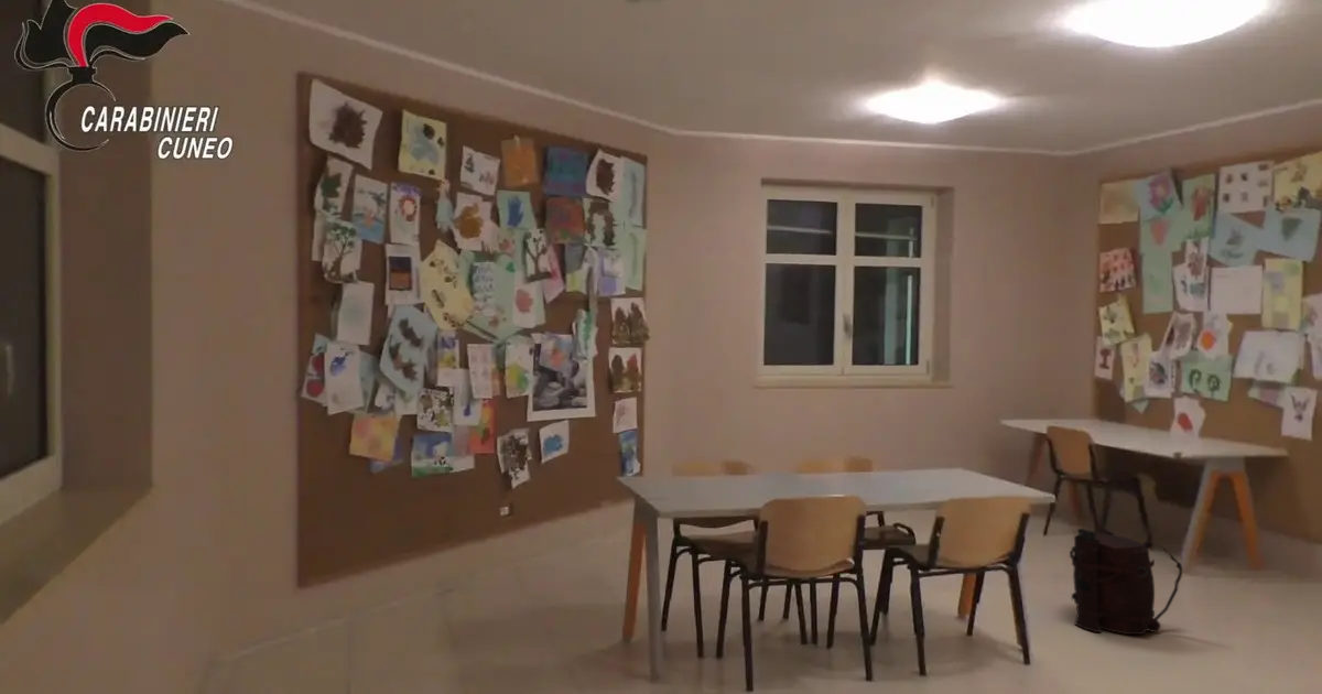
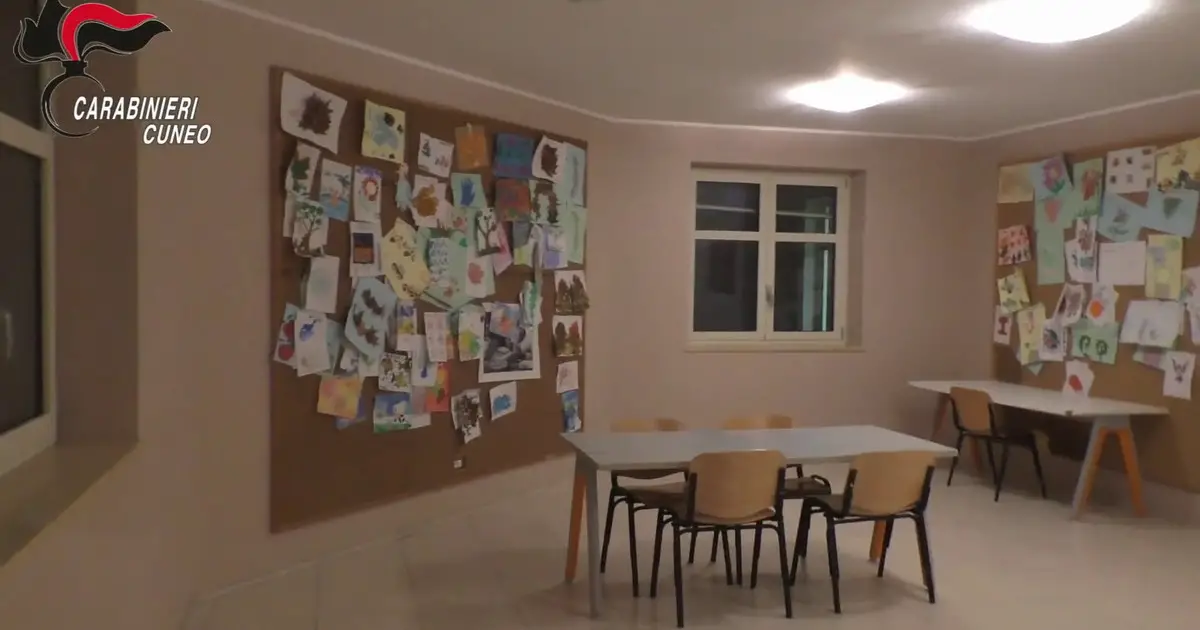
- backpack [1069,527,1183,636]
